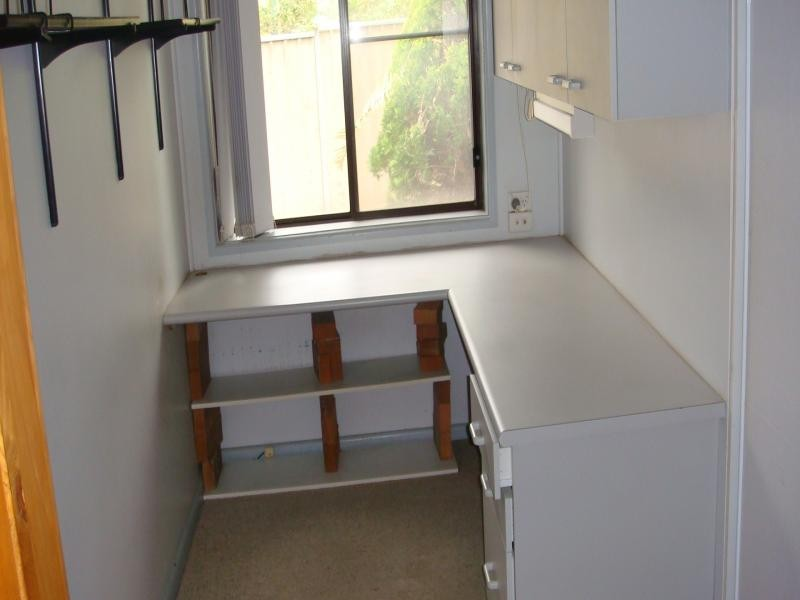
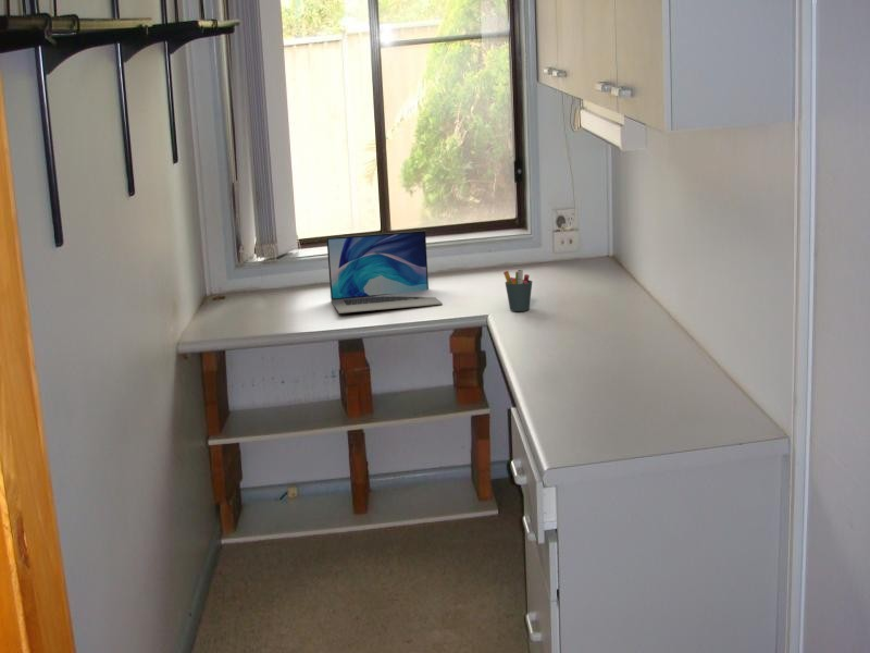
+ pen holder [502,268,534,312]
+ laptop [325,230,443,315]
